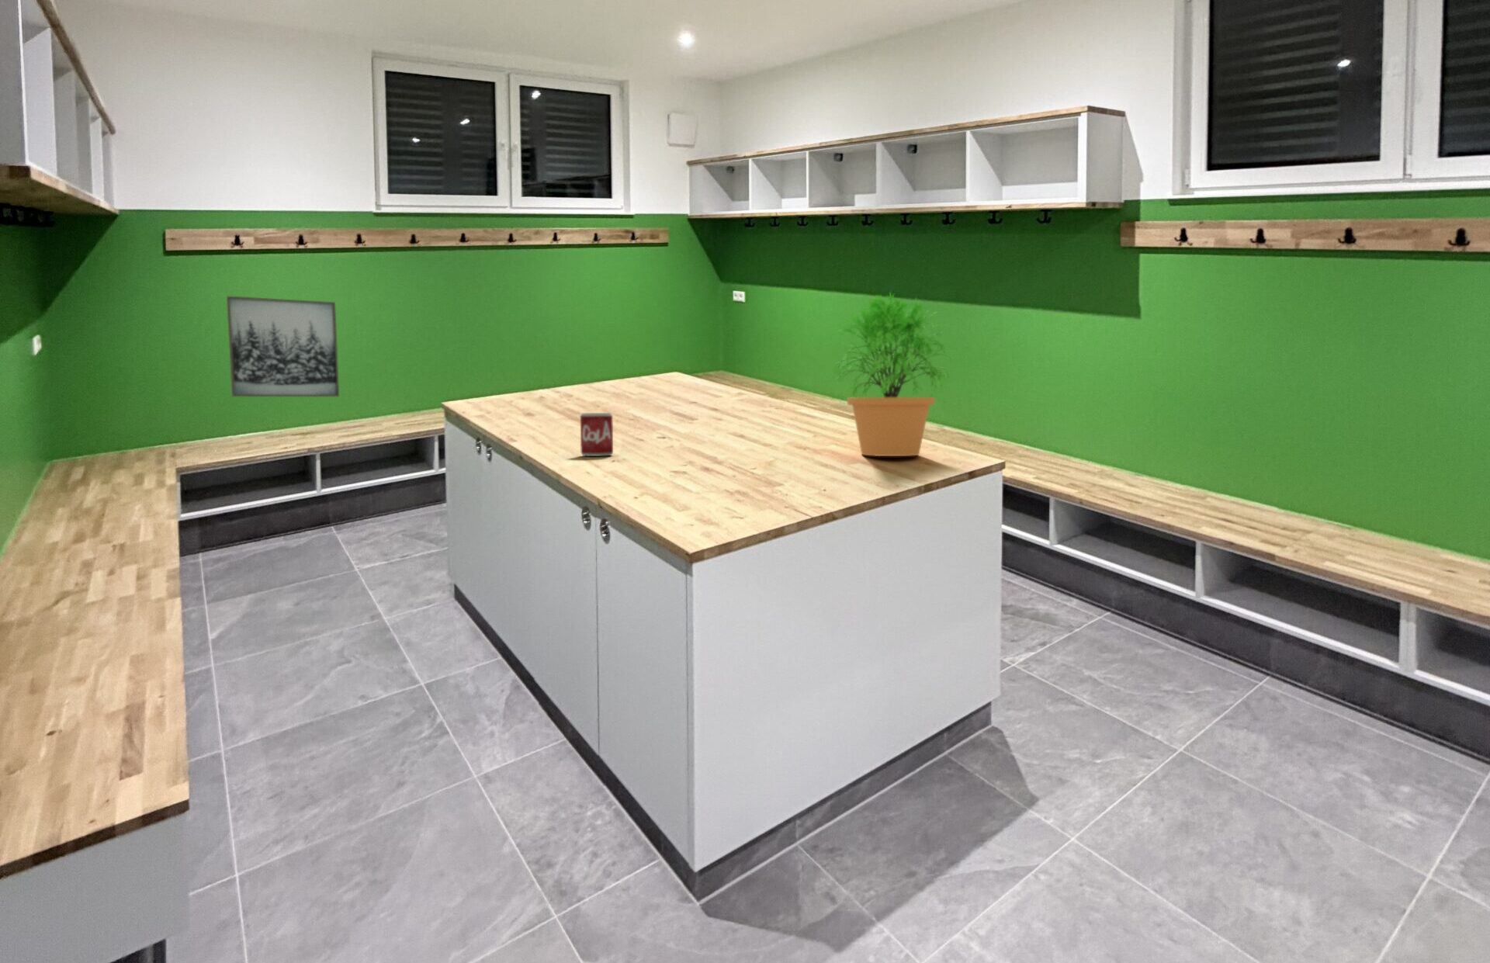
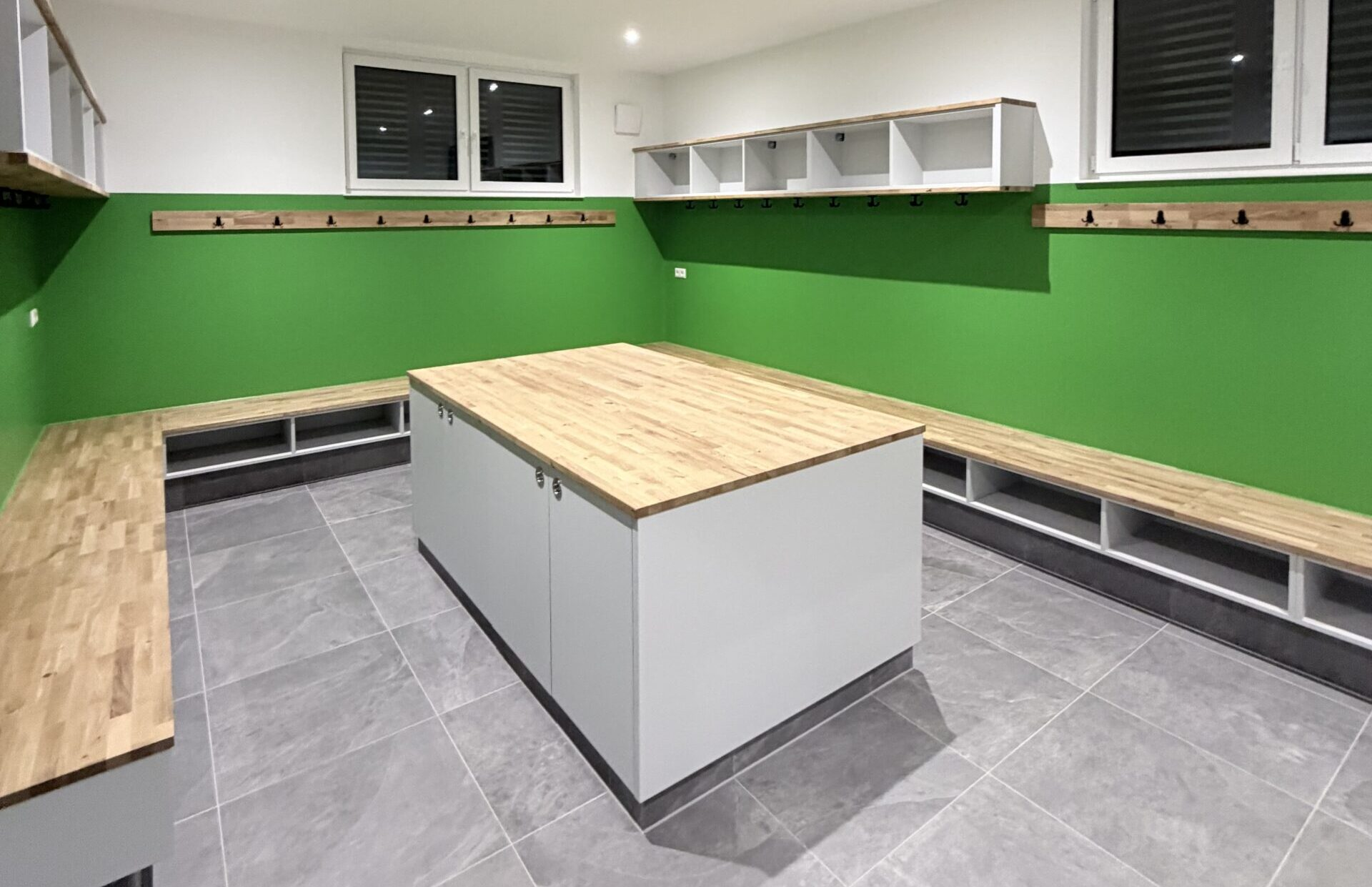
- wall art [226,295,340,397]
- potted plant [829,291,960,457]
- beverage can [580,413,614,457]
